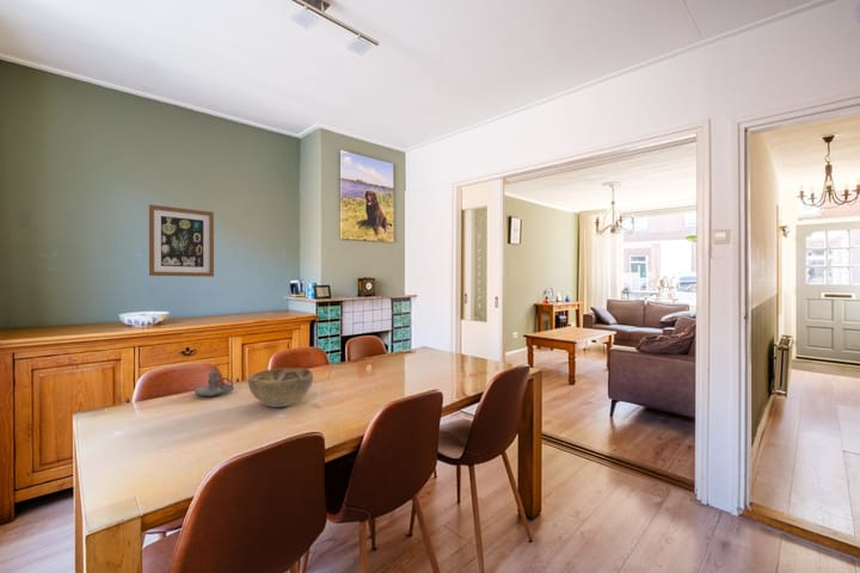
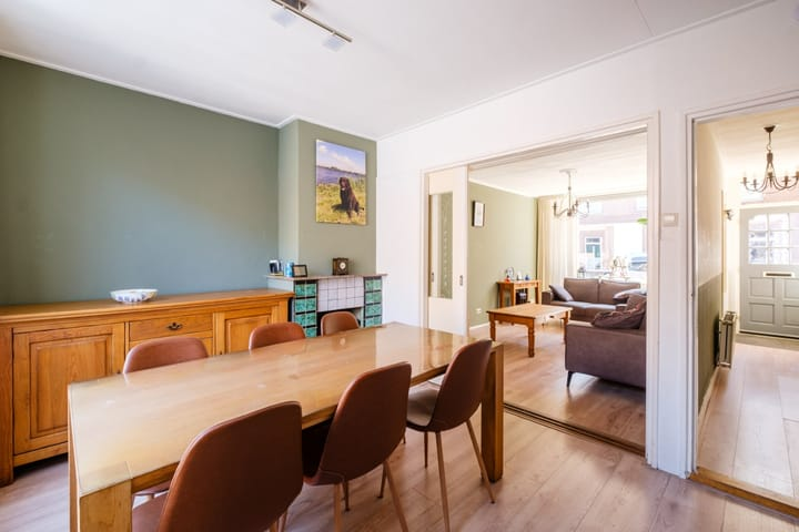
- candle holder [194,370,234,398]
- wall art [148,203,215,278]
- decorative bowl [247,366,314,408]
